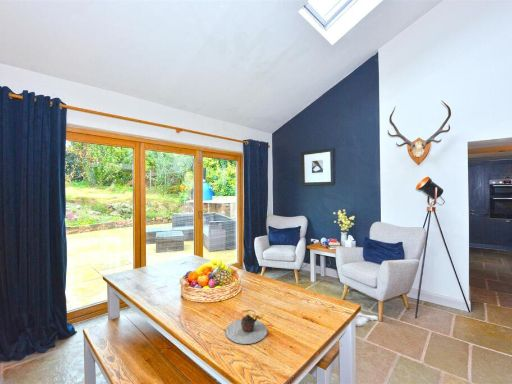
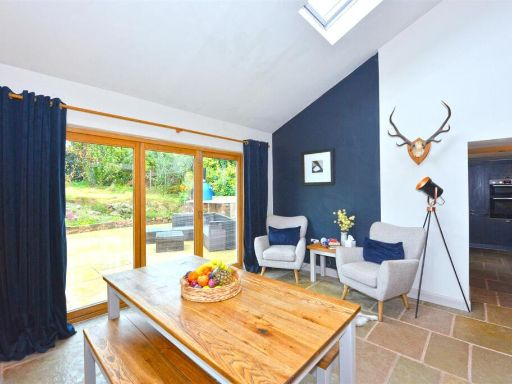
- teapot [225,309,268,345]
